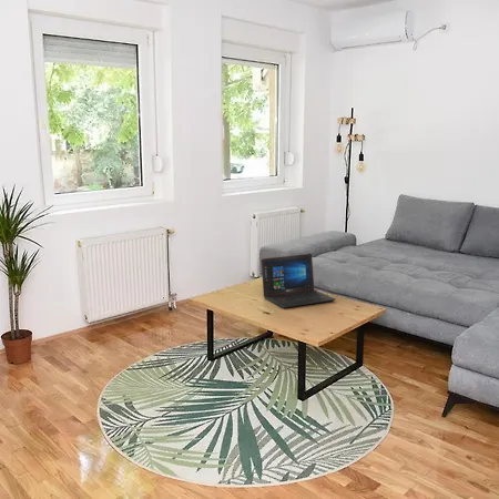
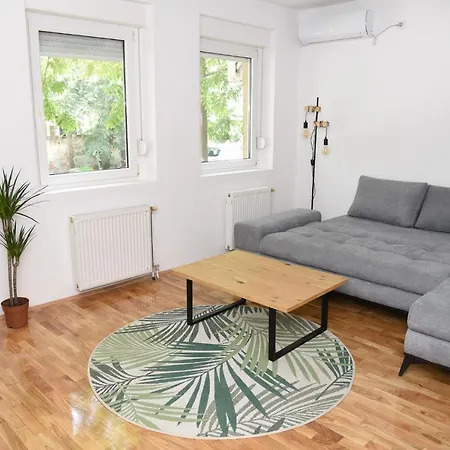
- laptop [261,253,336,308]
